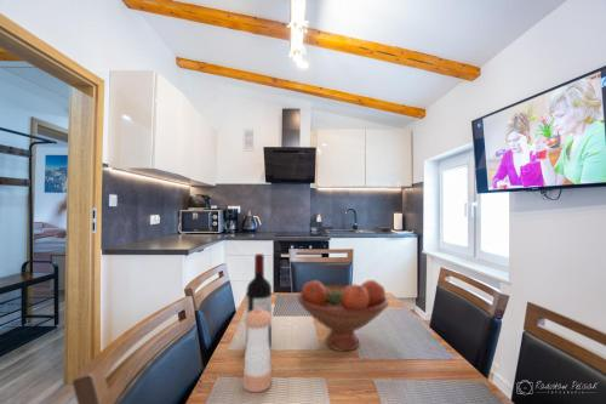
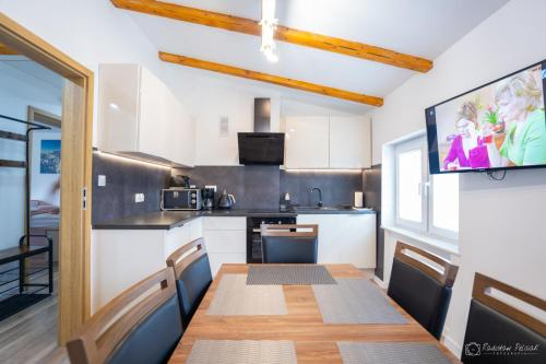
- wine bottle [245,252,273,348]
- pepper shaker [242,308,273,393]
- fruit bowl [297,279,390,352]
